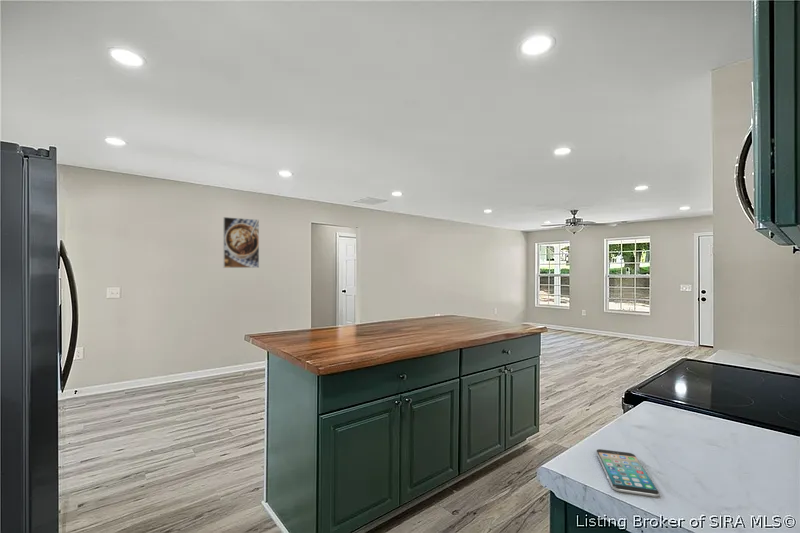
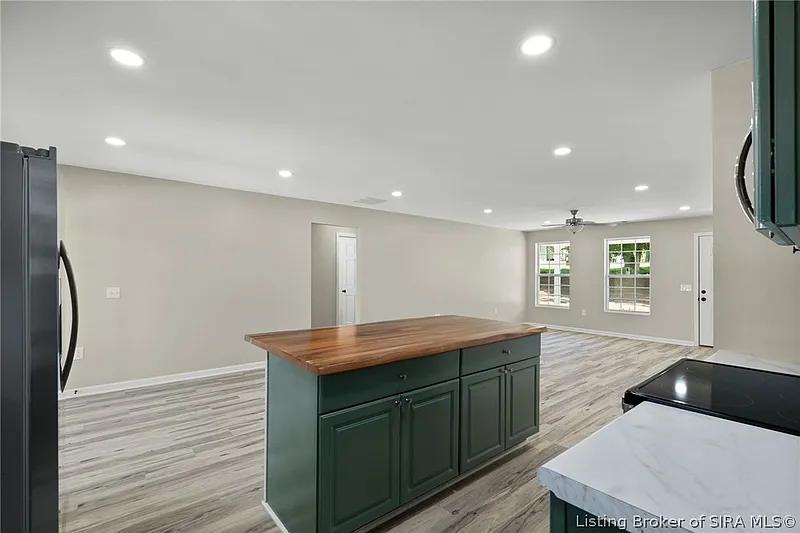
- smartphone [595,448,661,498]
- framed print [222,216,260,269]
